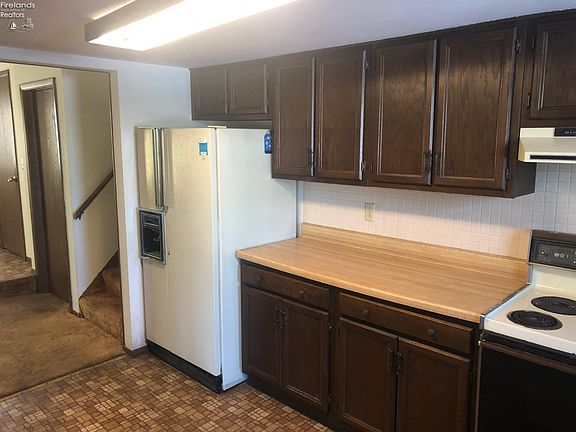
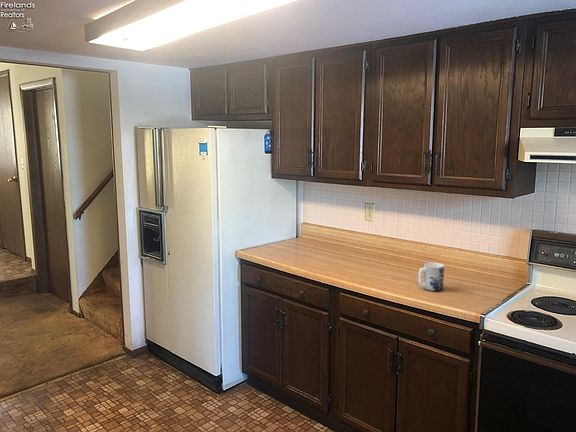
+ mug [417,262,445,292]
